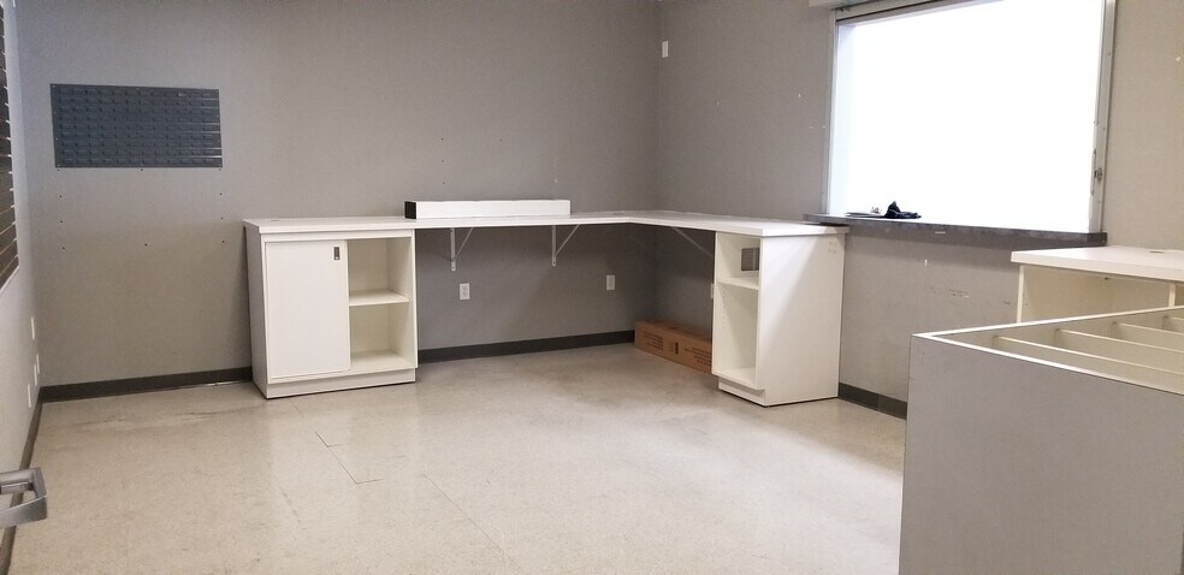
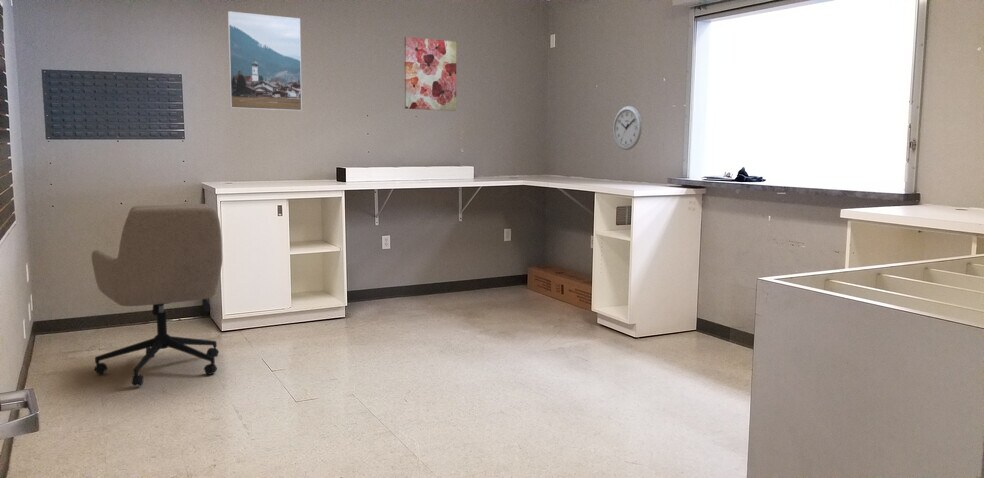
+ wall art [403,36,457,112]
+ wall clock [612,105,643,151]
+ office chair [91,203,223,387]
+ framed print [227,10,303,112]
